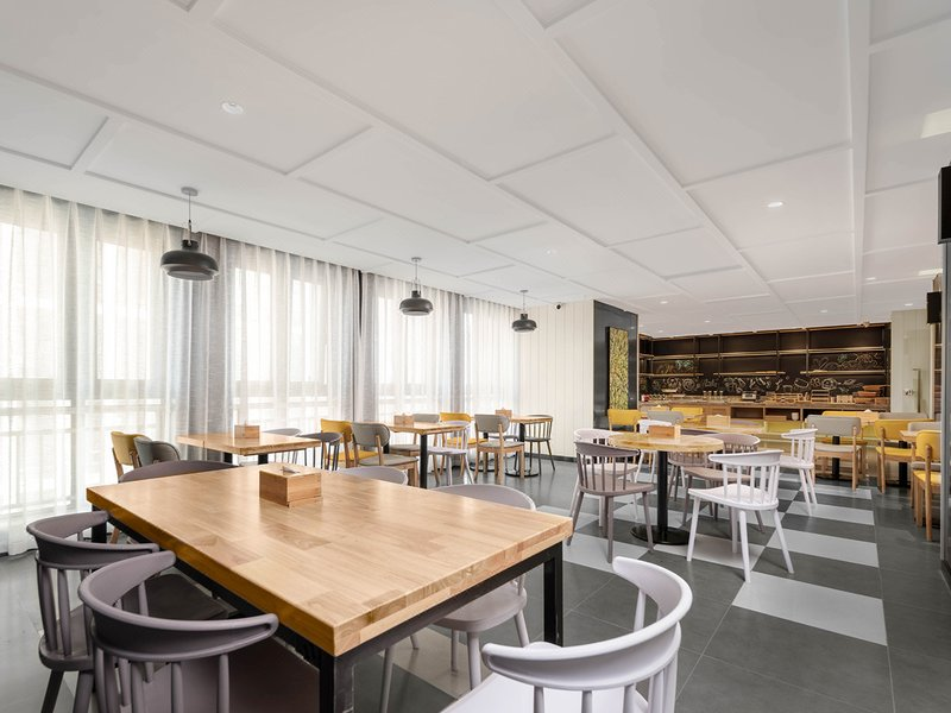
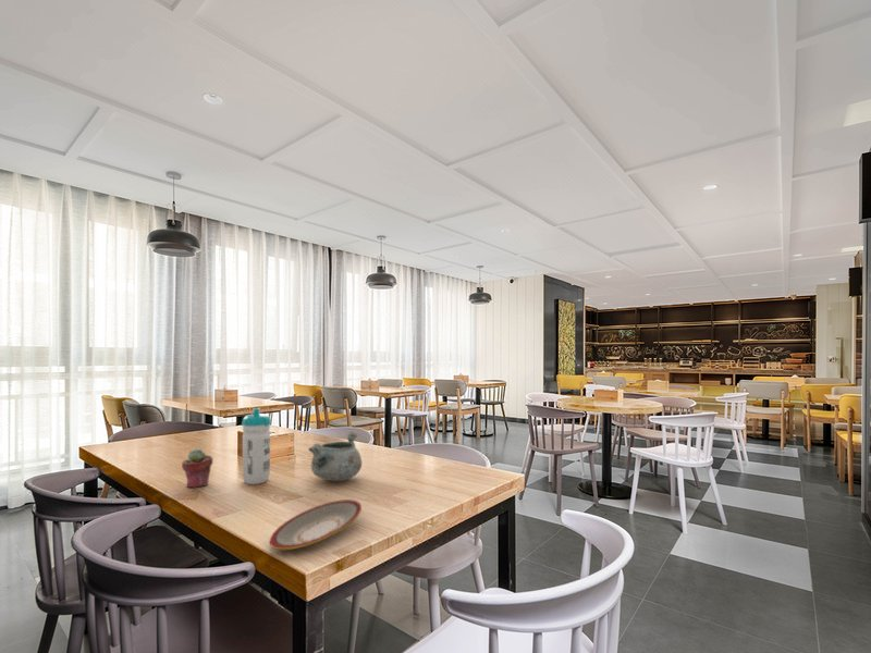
+ water bottle [241,407,272,485]
+ potted succulent [181,448,213,489]
+ decorative bowl [307,431,363,482]
+ plate [269,498,363,551]
